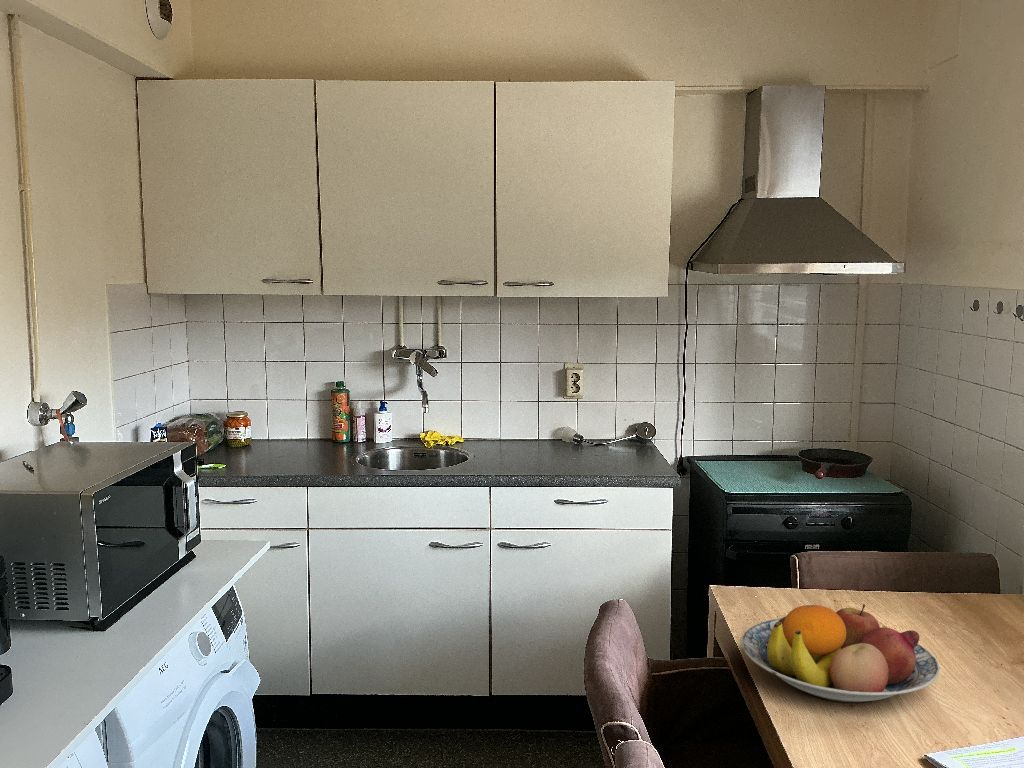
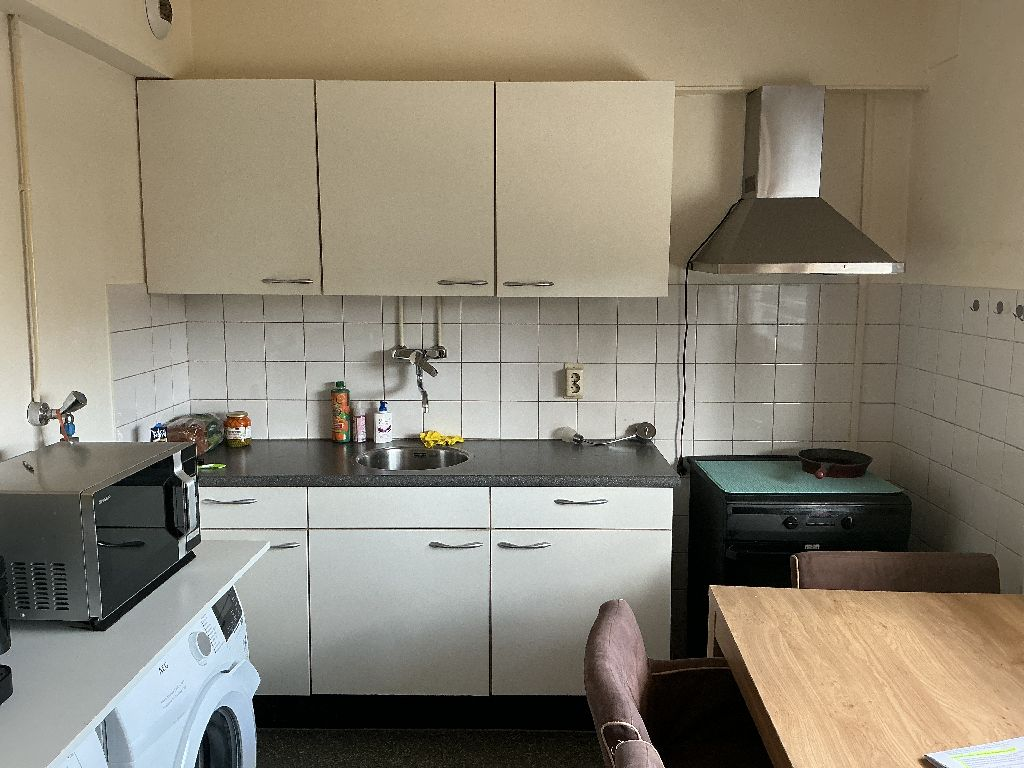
- fruit bowl [741,603,941,703]
